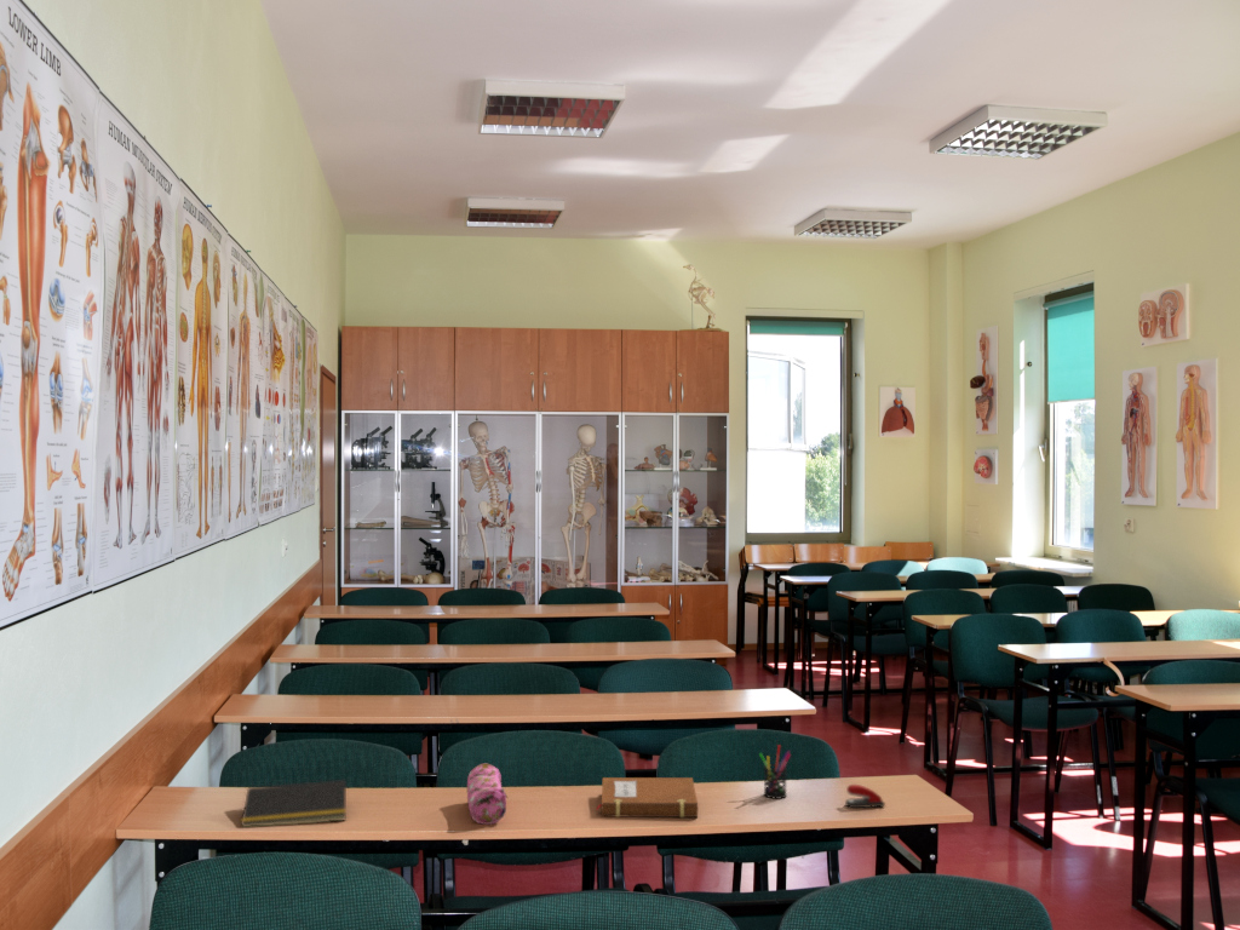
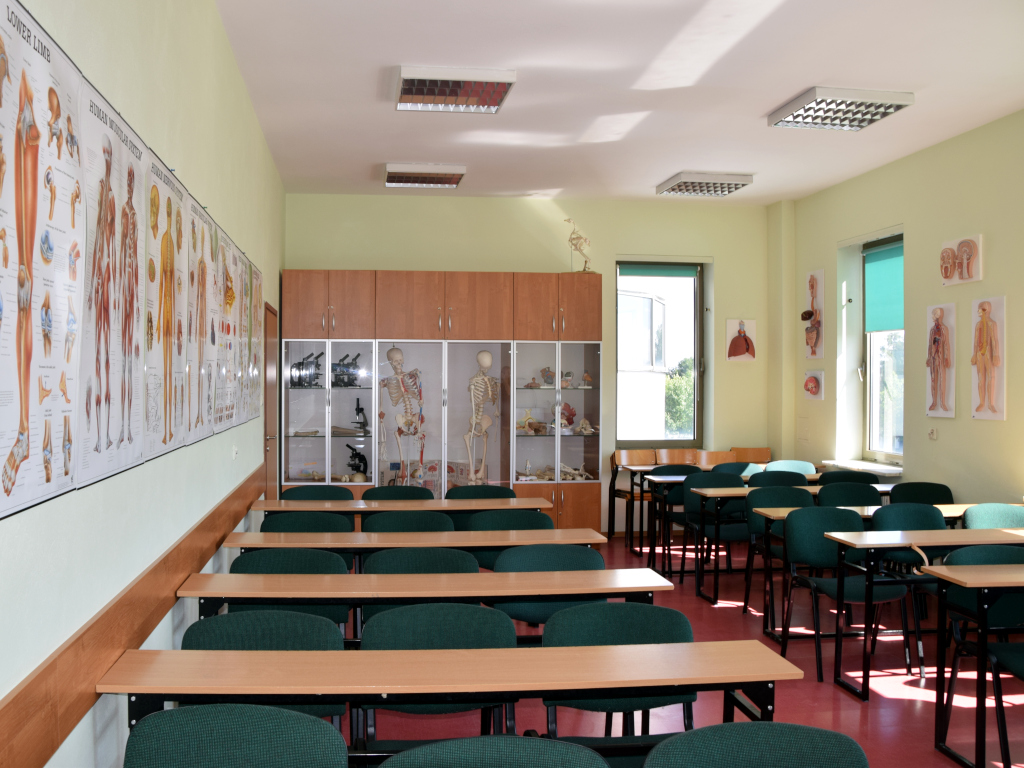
- pencil case [466,763,509,826]
- notepad [240,779,348,828]
- pen holder [758,744,792,800]
- stapler [844,783,886,809]
- notebook [596,776,699,819]
